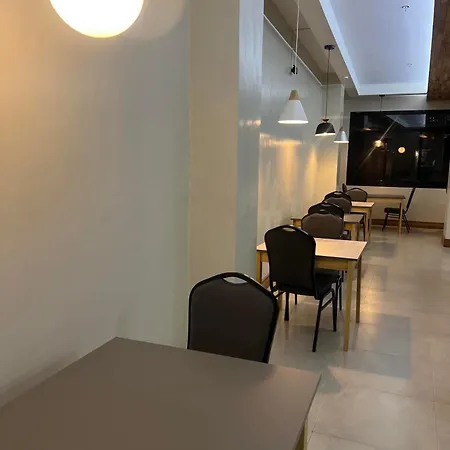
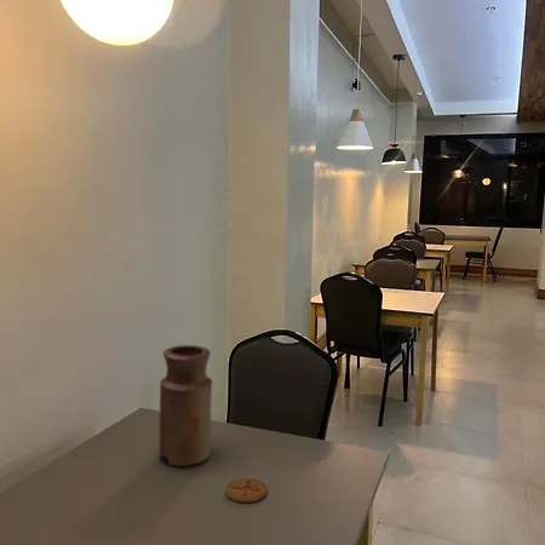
+ coaster [224,477,268,504]
+ vase [157,344,213,466]
